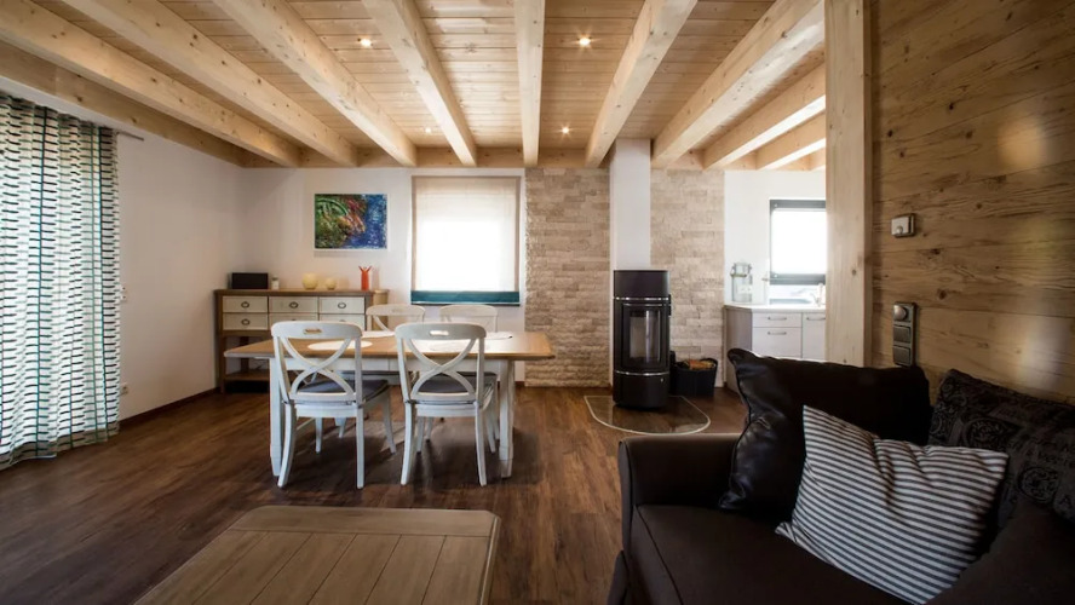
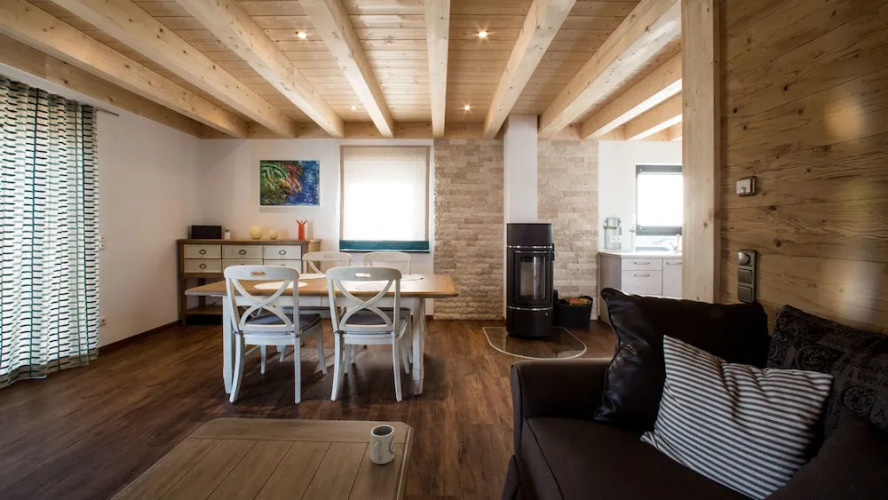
+ cup [369,424,396,465]
